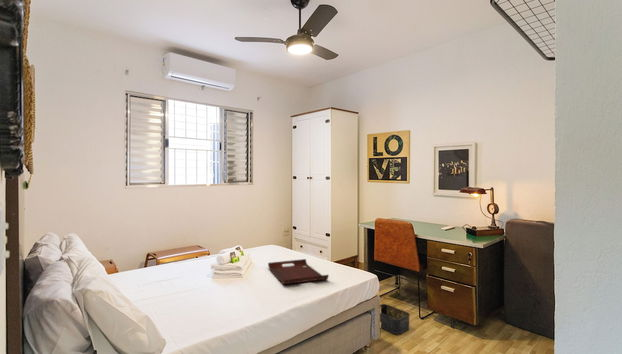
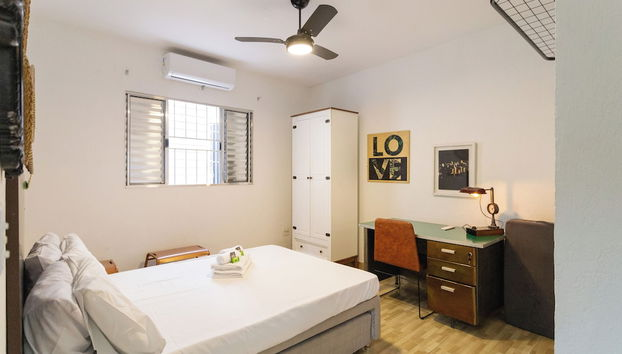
- storage bin [379,303,410,336]
- serving tray [267,258,330,285]
